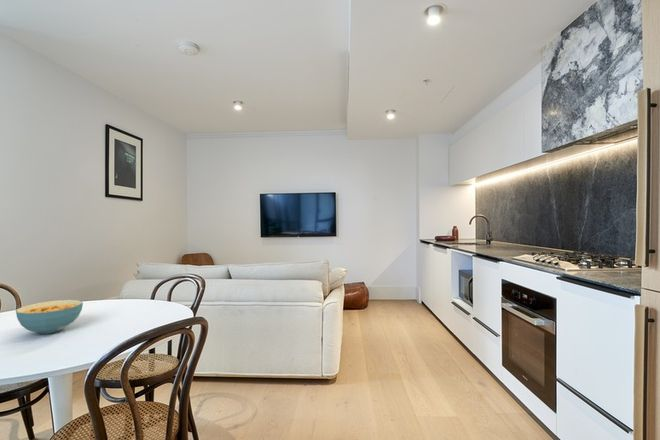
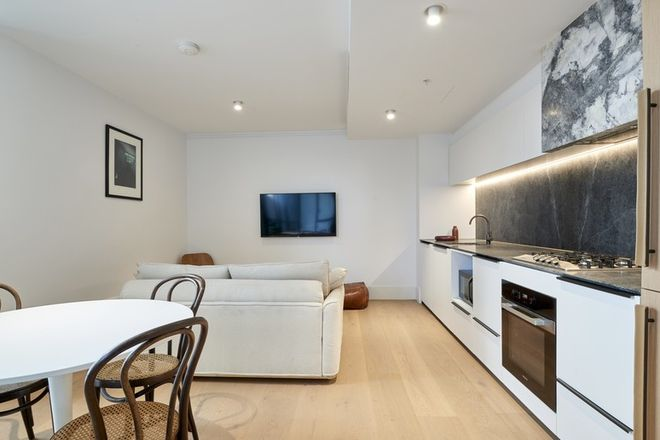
- cereal bowl [15,299,84,335]
